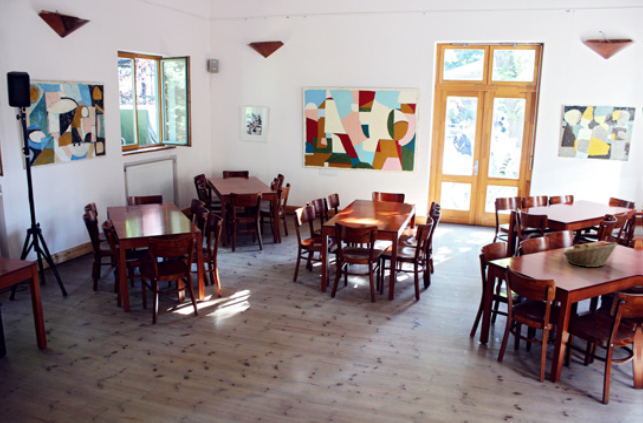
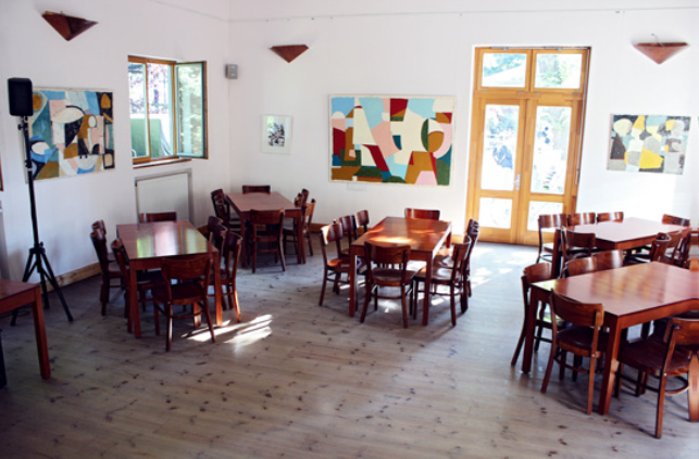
- fruit basket [562,241,618,268]
